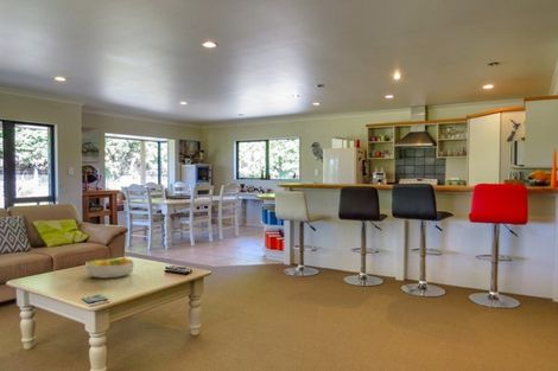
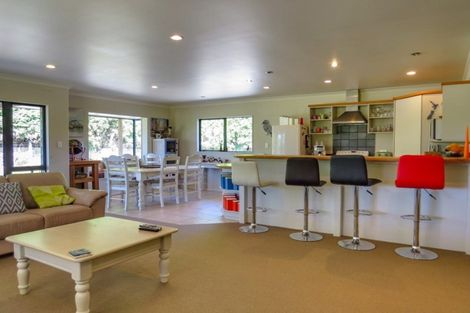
- fruit bowl [84,256,135,280]
